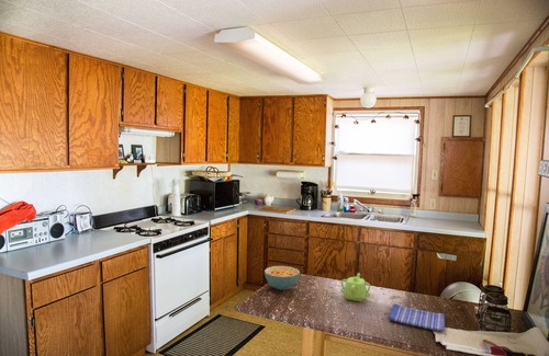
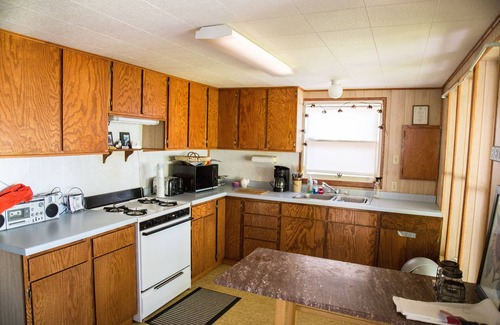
- teapot [339,272,371,302]
- cereal bowl [264,265,301,291]
- dish towel [388,302,446,332]
